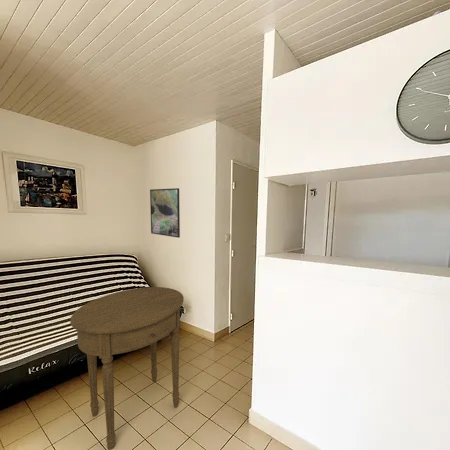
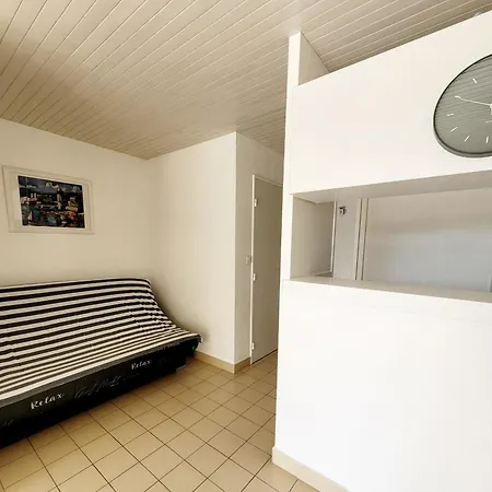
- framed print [149,187,181,239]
- side table [69,286,185,450]
